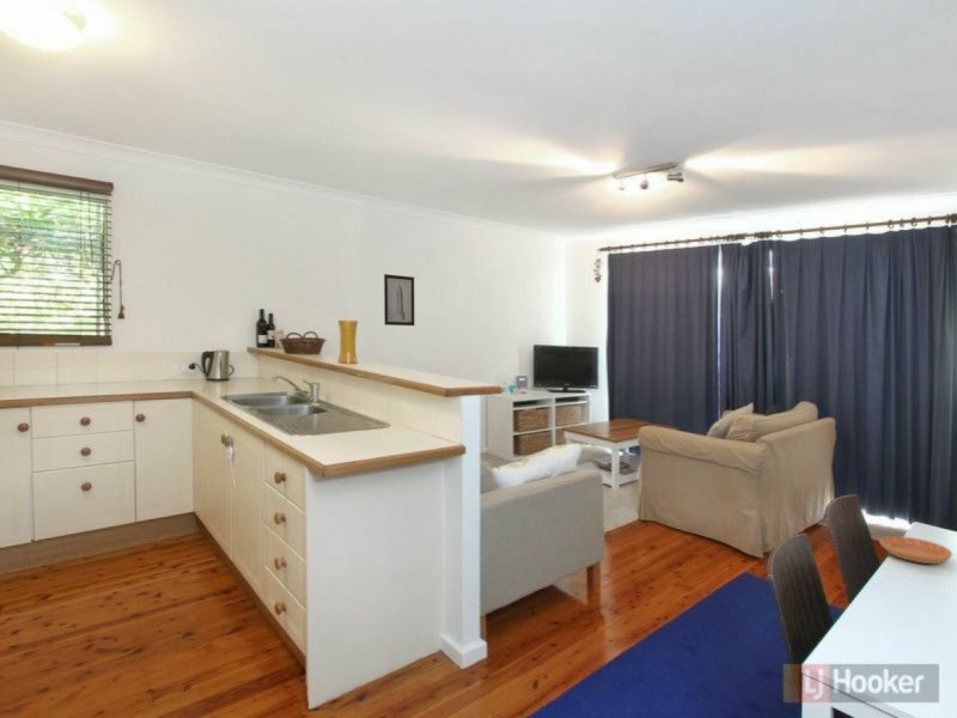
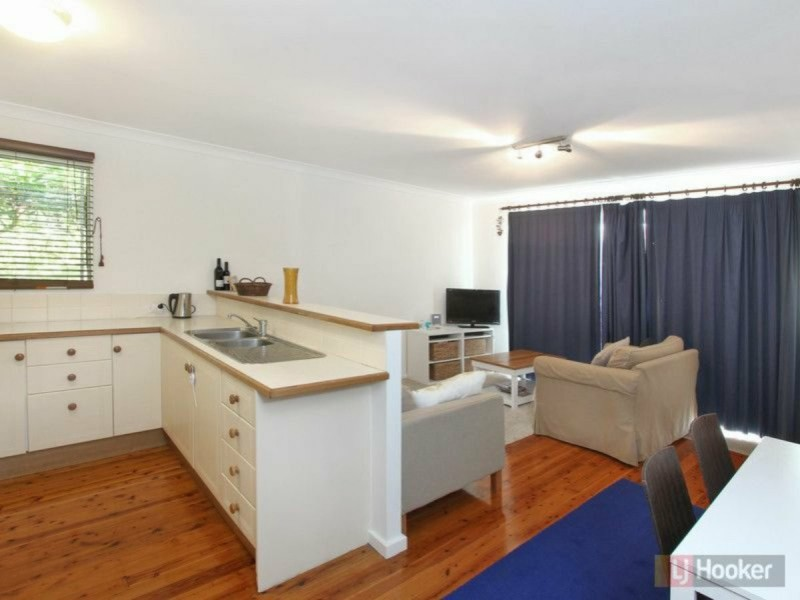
- wall art [383,273,415,327]
- saucer [878,535,953,565]
